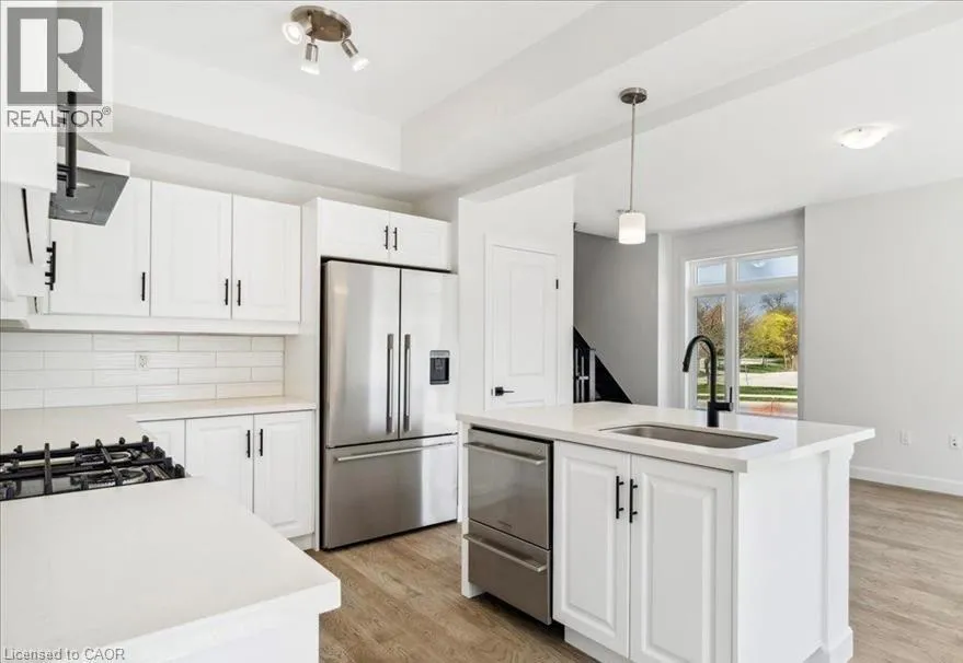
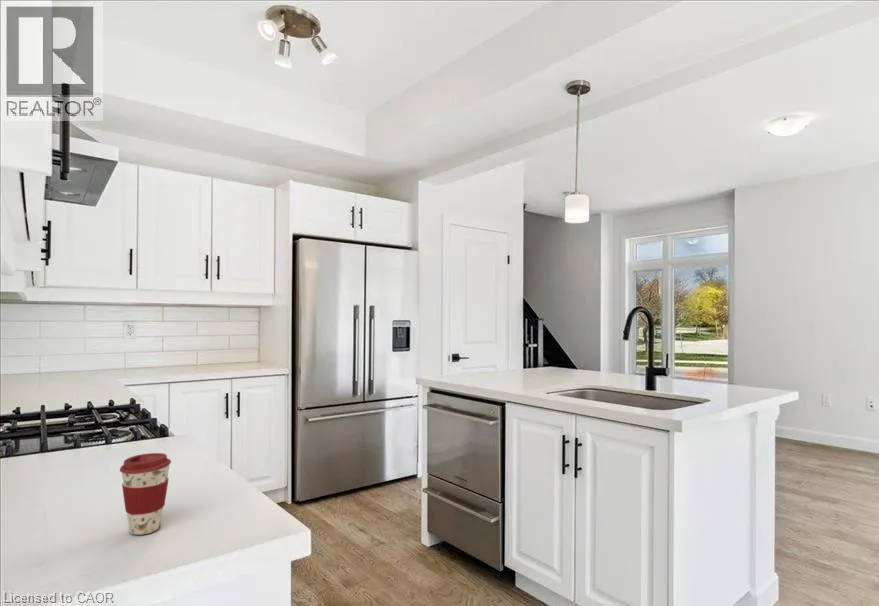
+ coffee cup [119,452,172,536]
